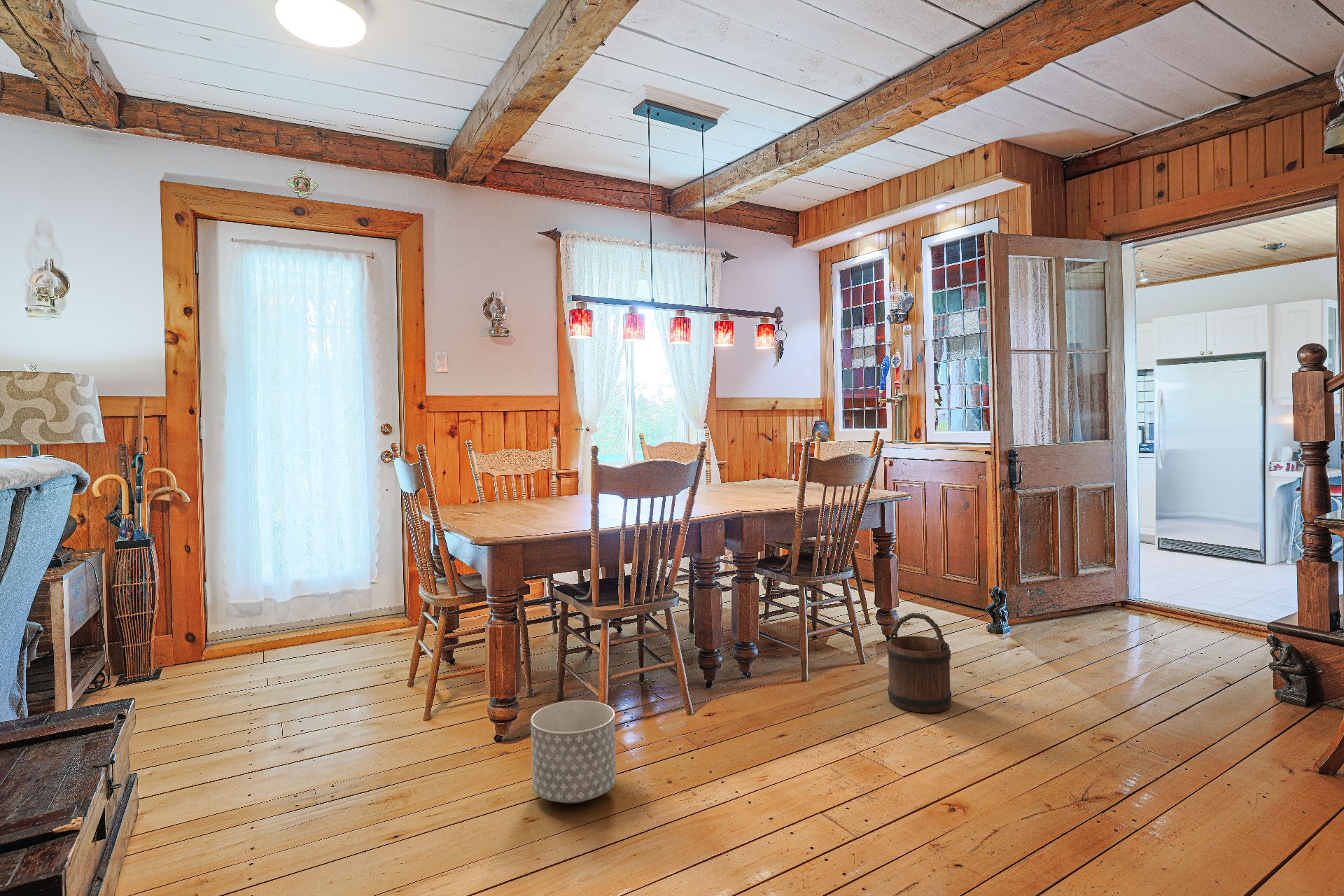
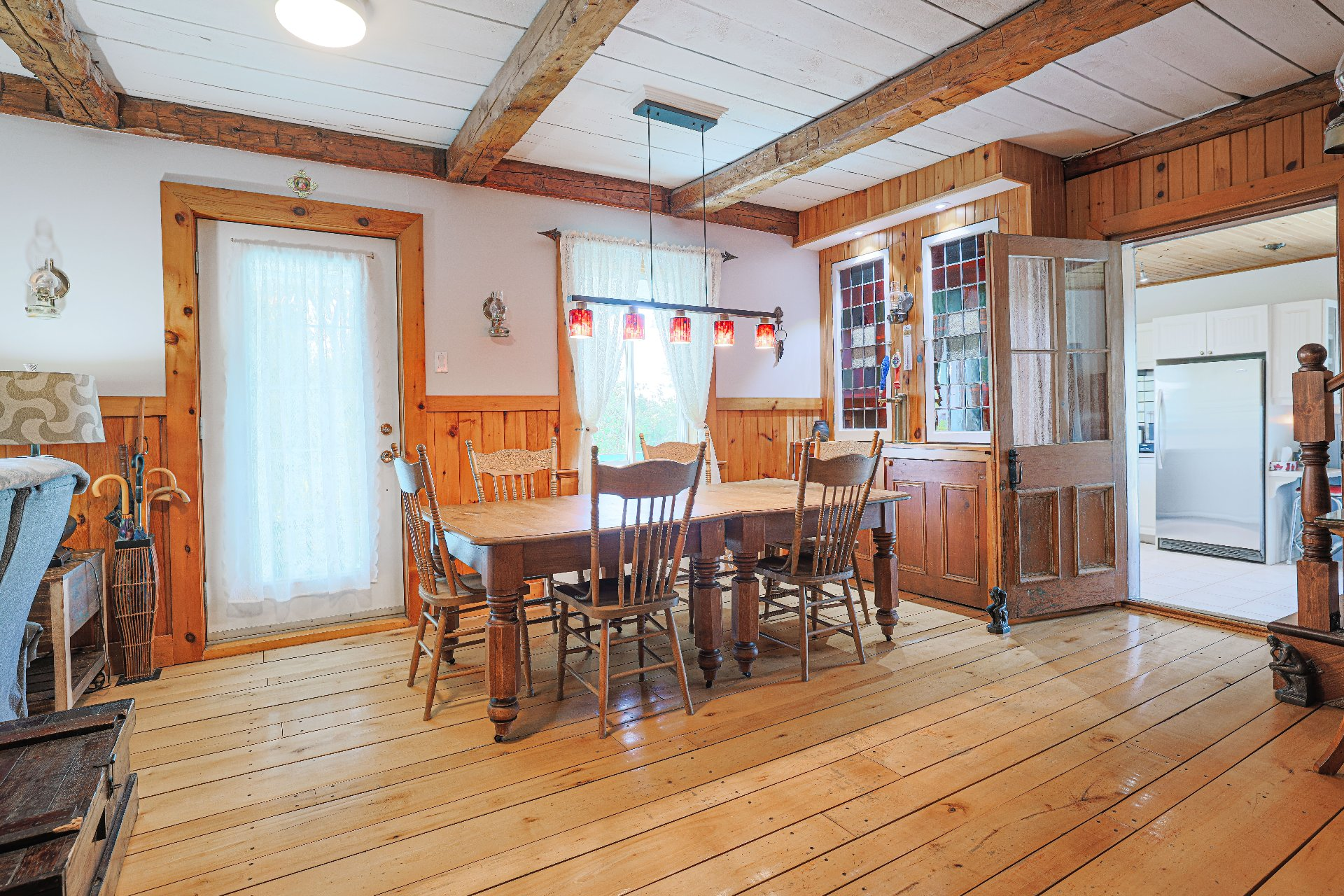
- bucket [886,612,952,713]
- planter [530,700,617,804]
